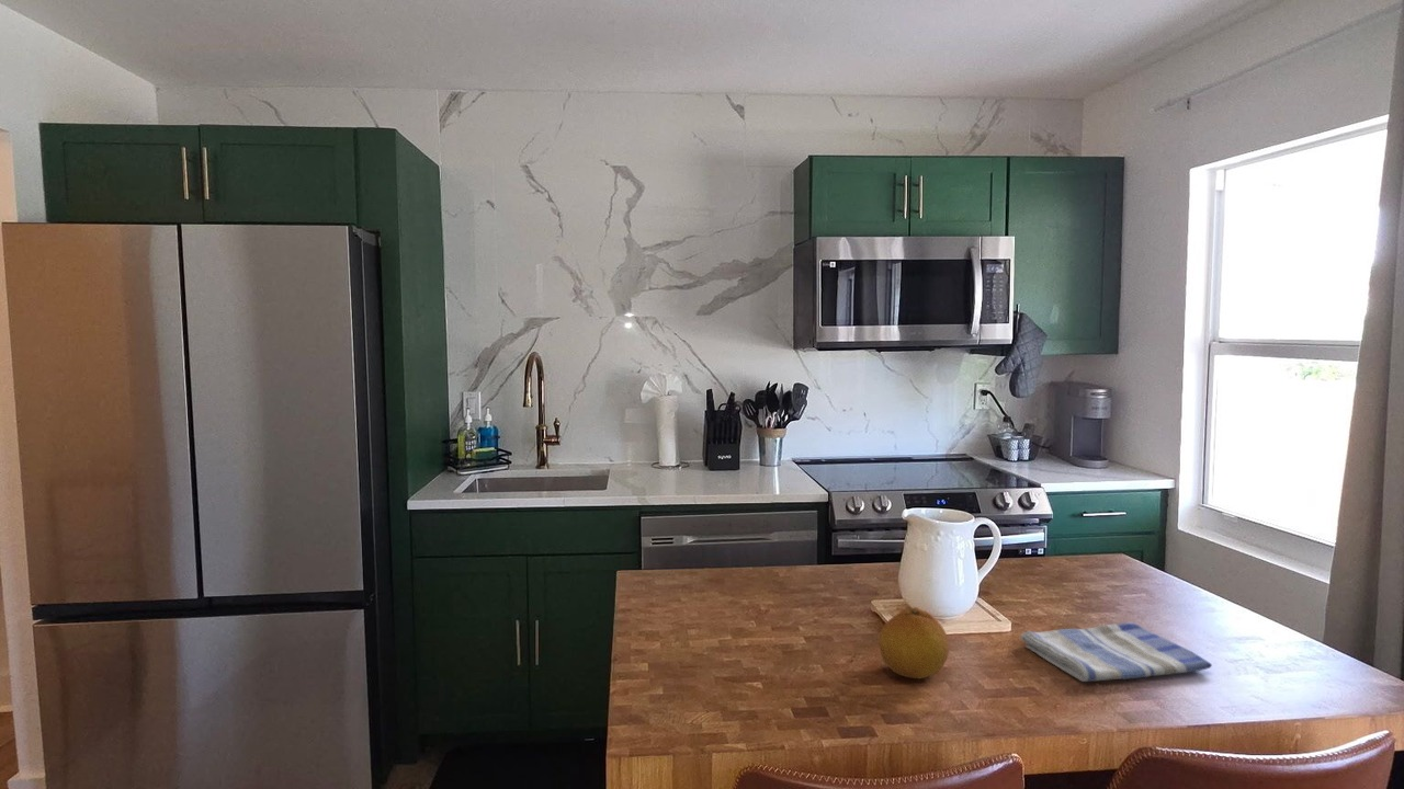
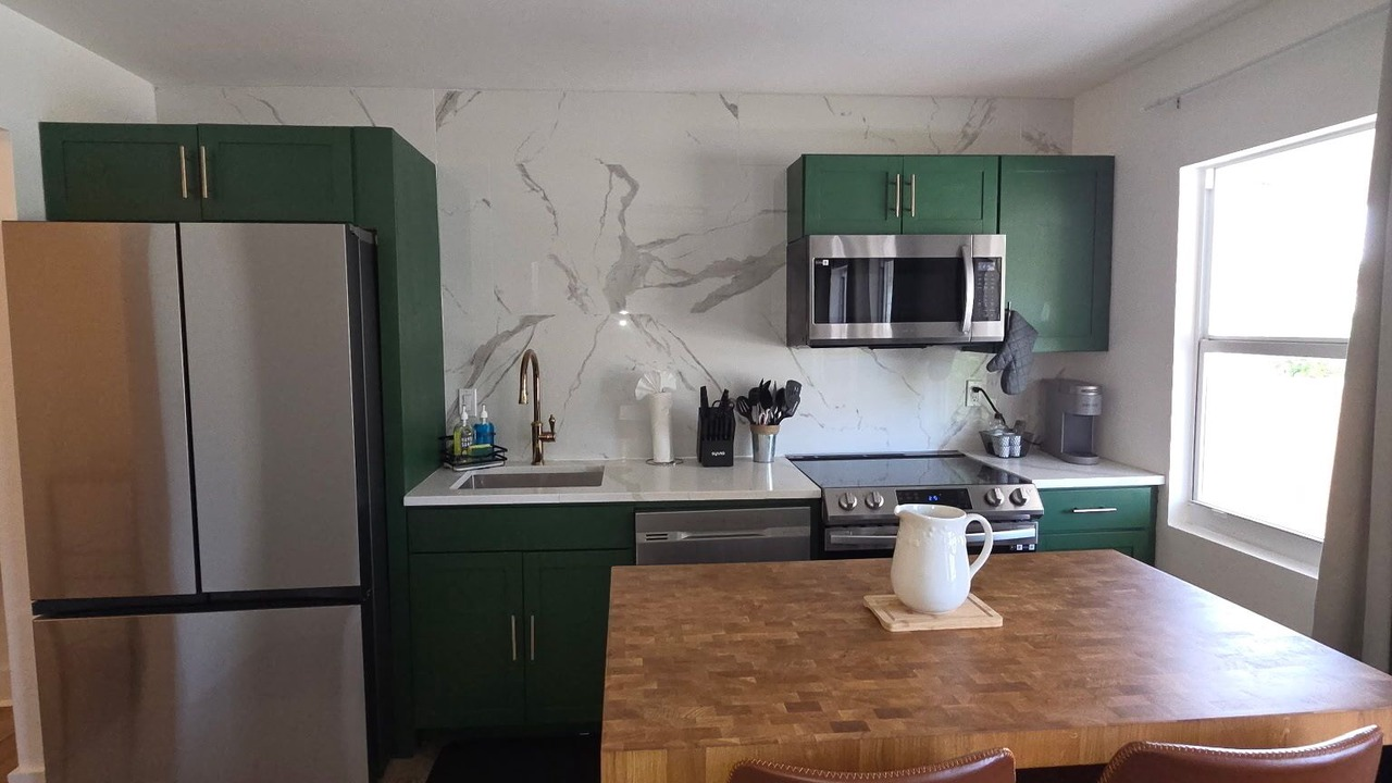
- dish towel [1019,621,1213,683]
- fruit [878,606,950,679]
